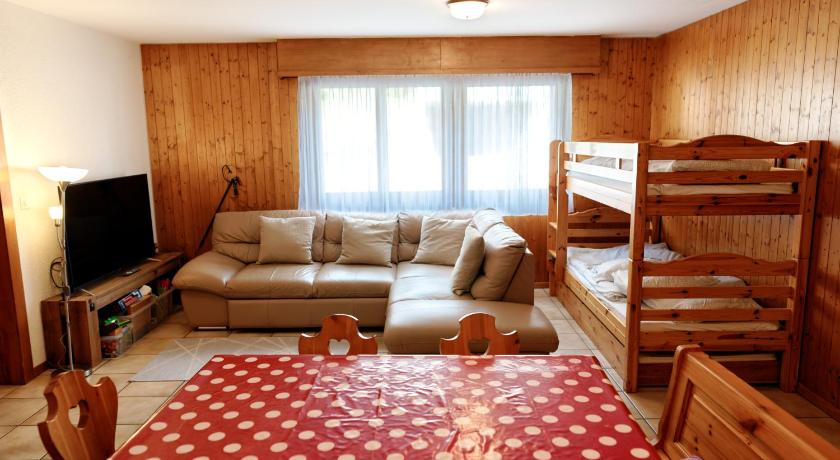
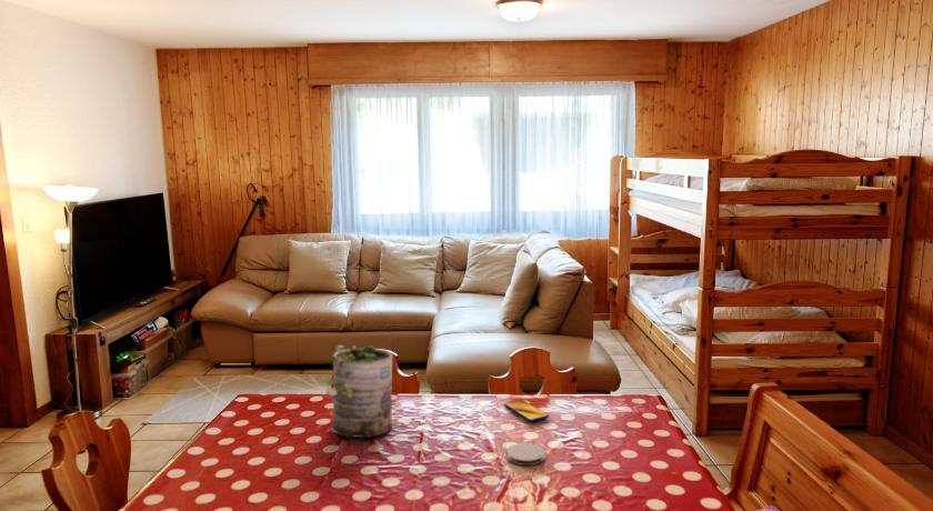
+ coaster [505,442,546,467]
+ potted plant [324,344,393,439]
+ smartphone [503,399,550,422]
